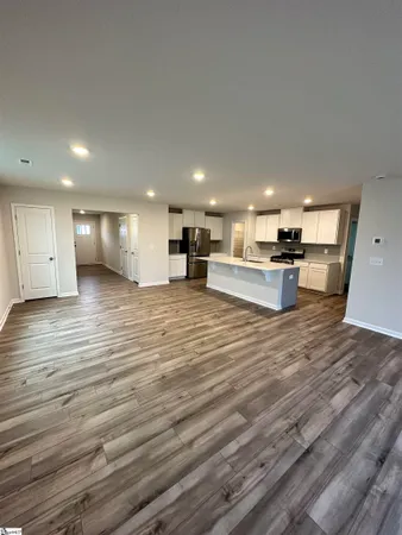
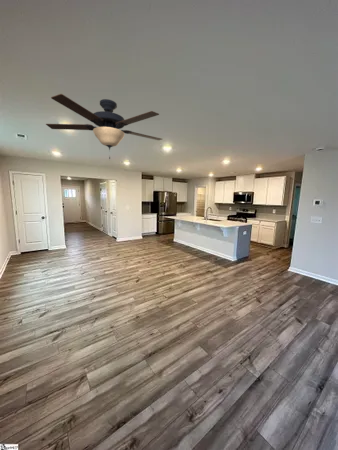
+ ceiling fan [45,93,163,160]
